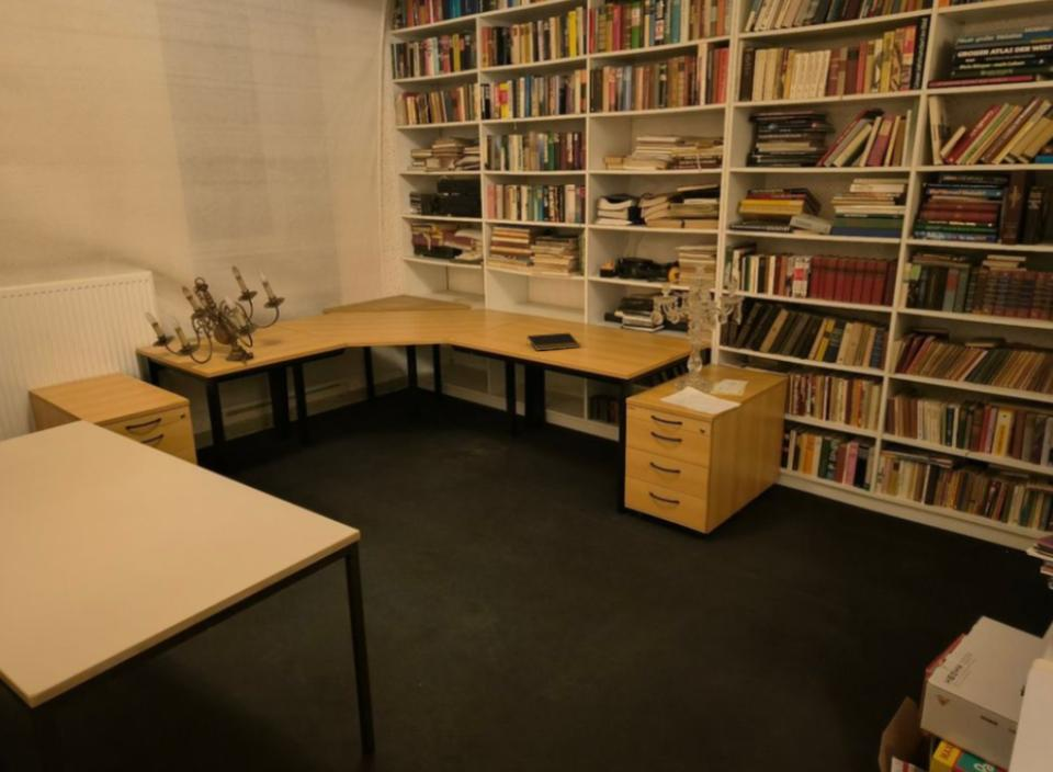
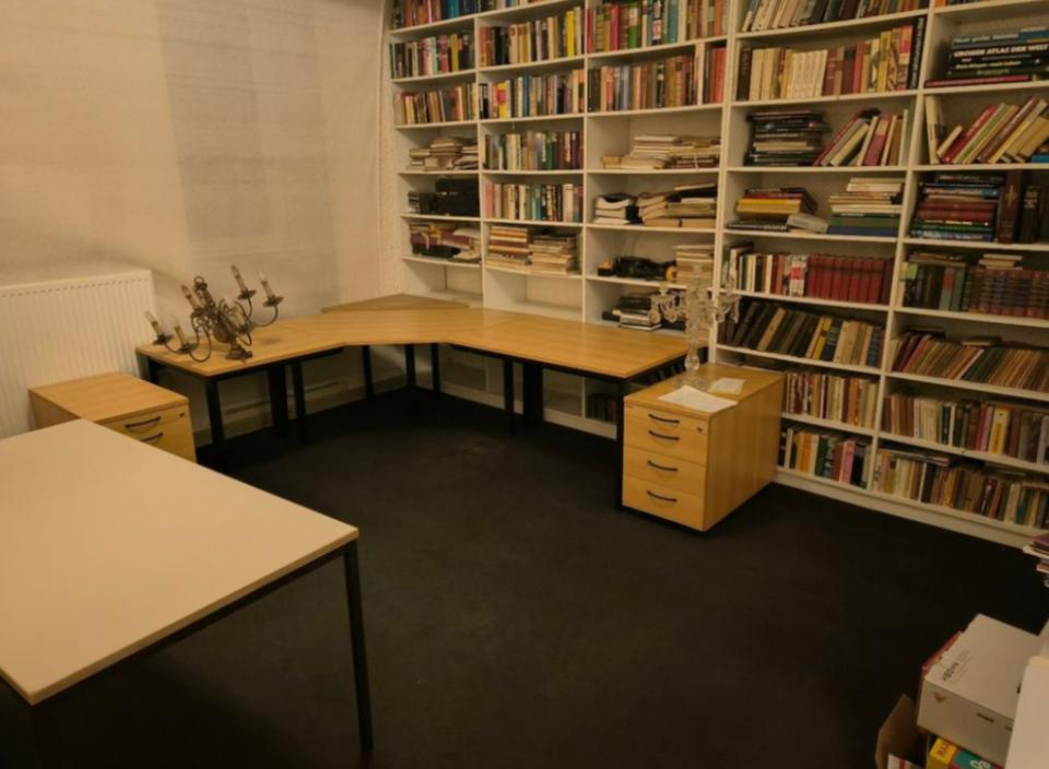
- notepad [525,332,581,352]
